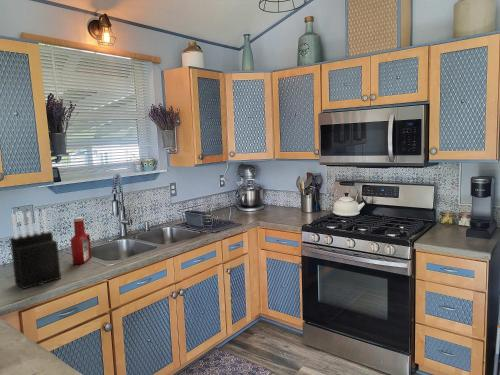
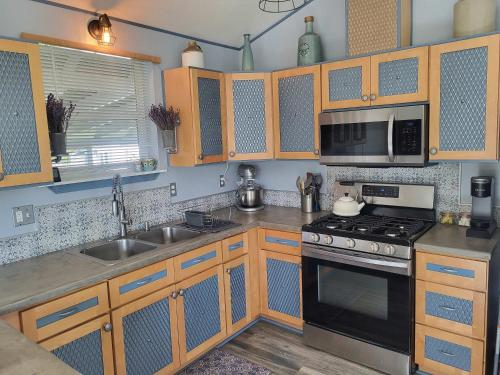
- knife block [9,208,62,290]
- soap bottle [70,216,93,265]
